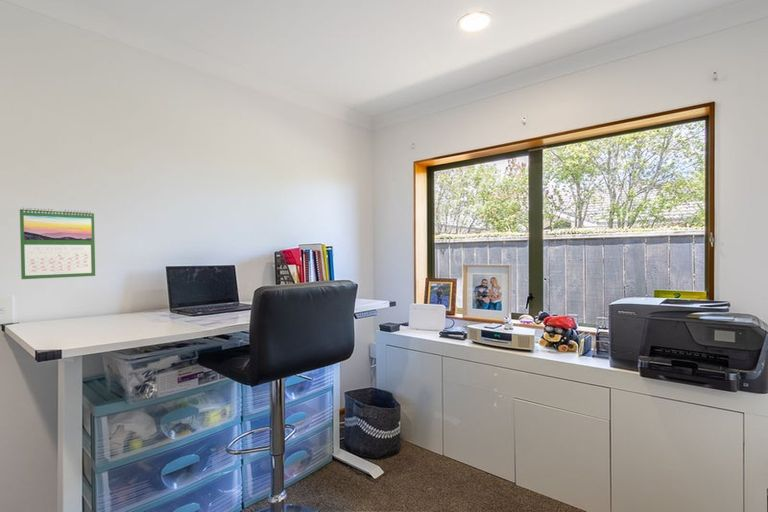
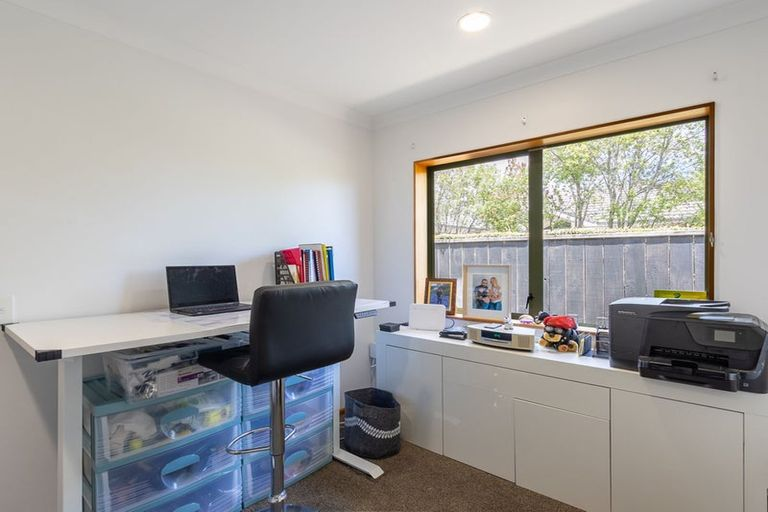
- calendar [19,207,96,280]
